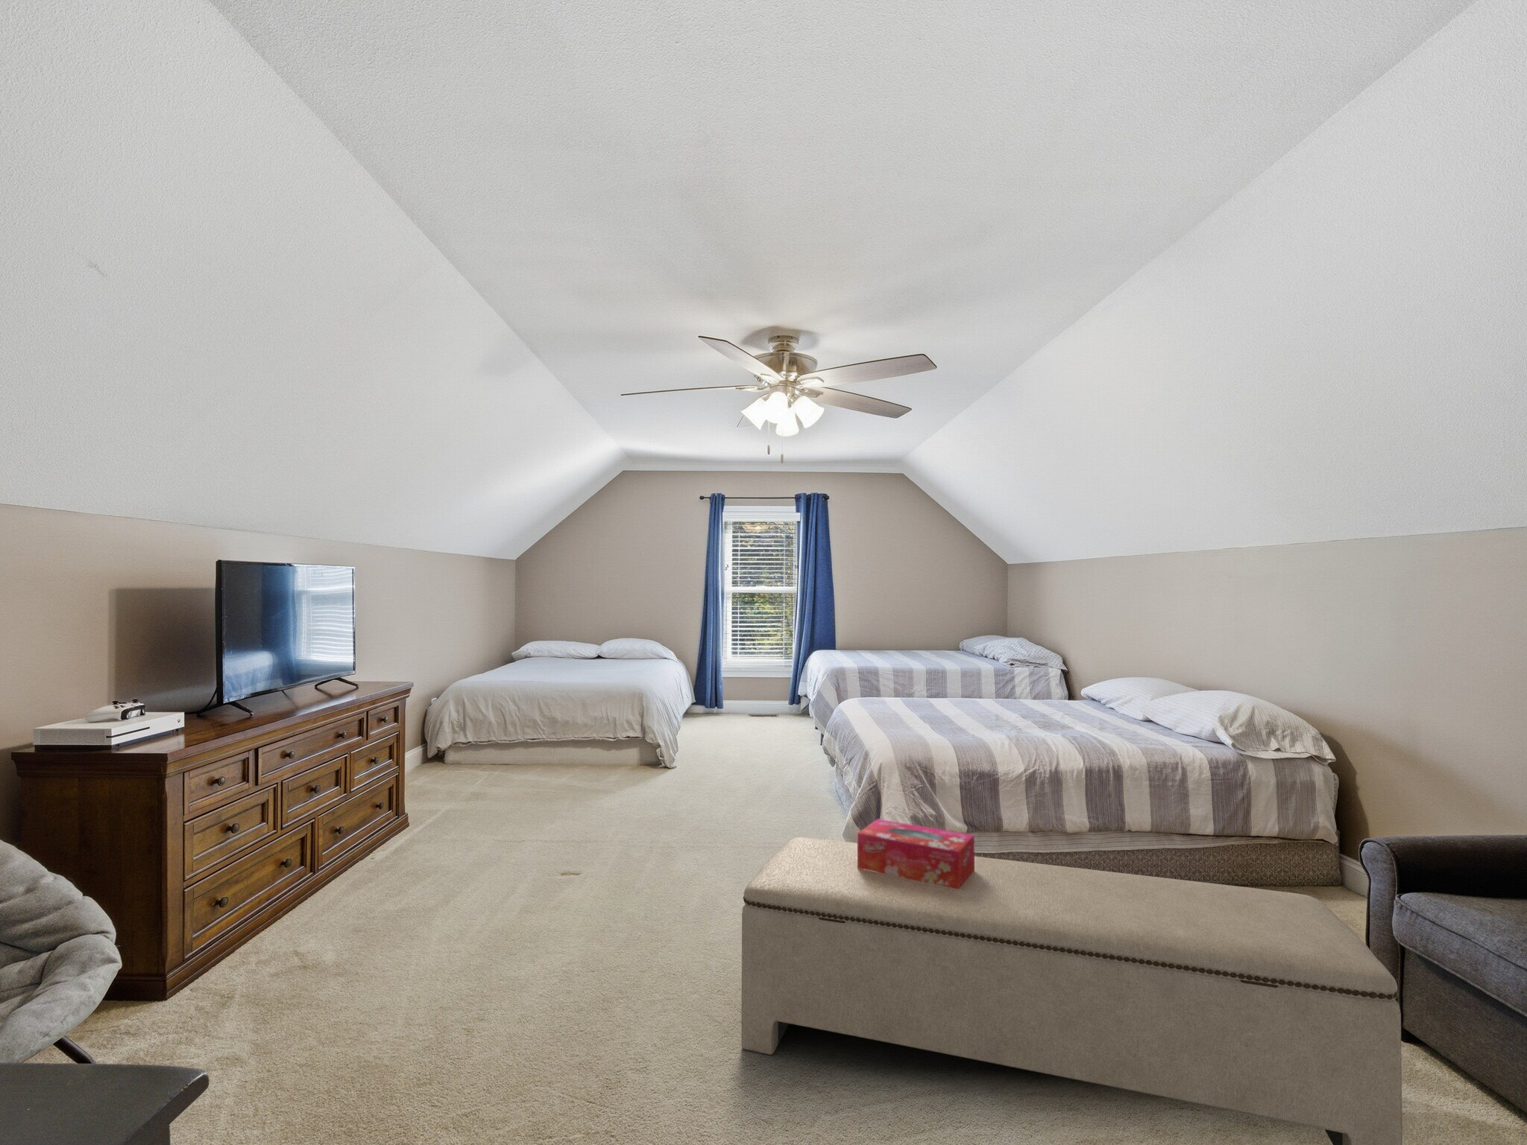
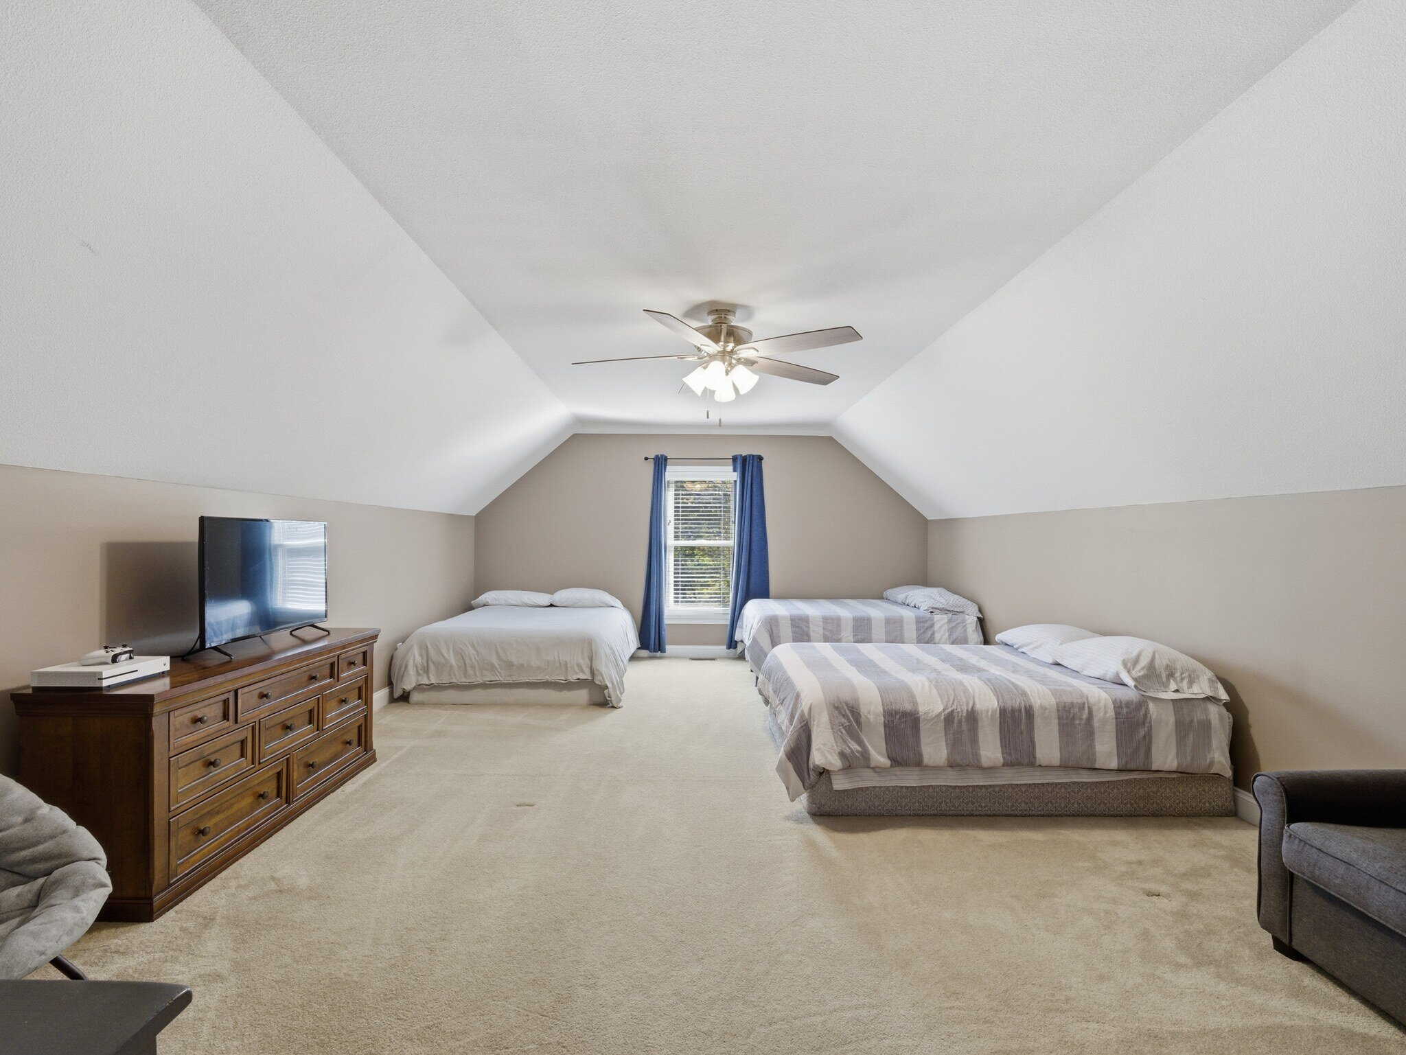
- tissue box [857,818,975,889]
- bench [741,837,1403,1145]
